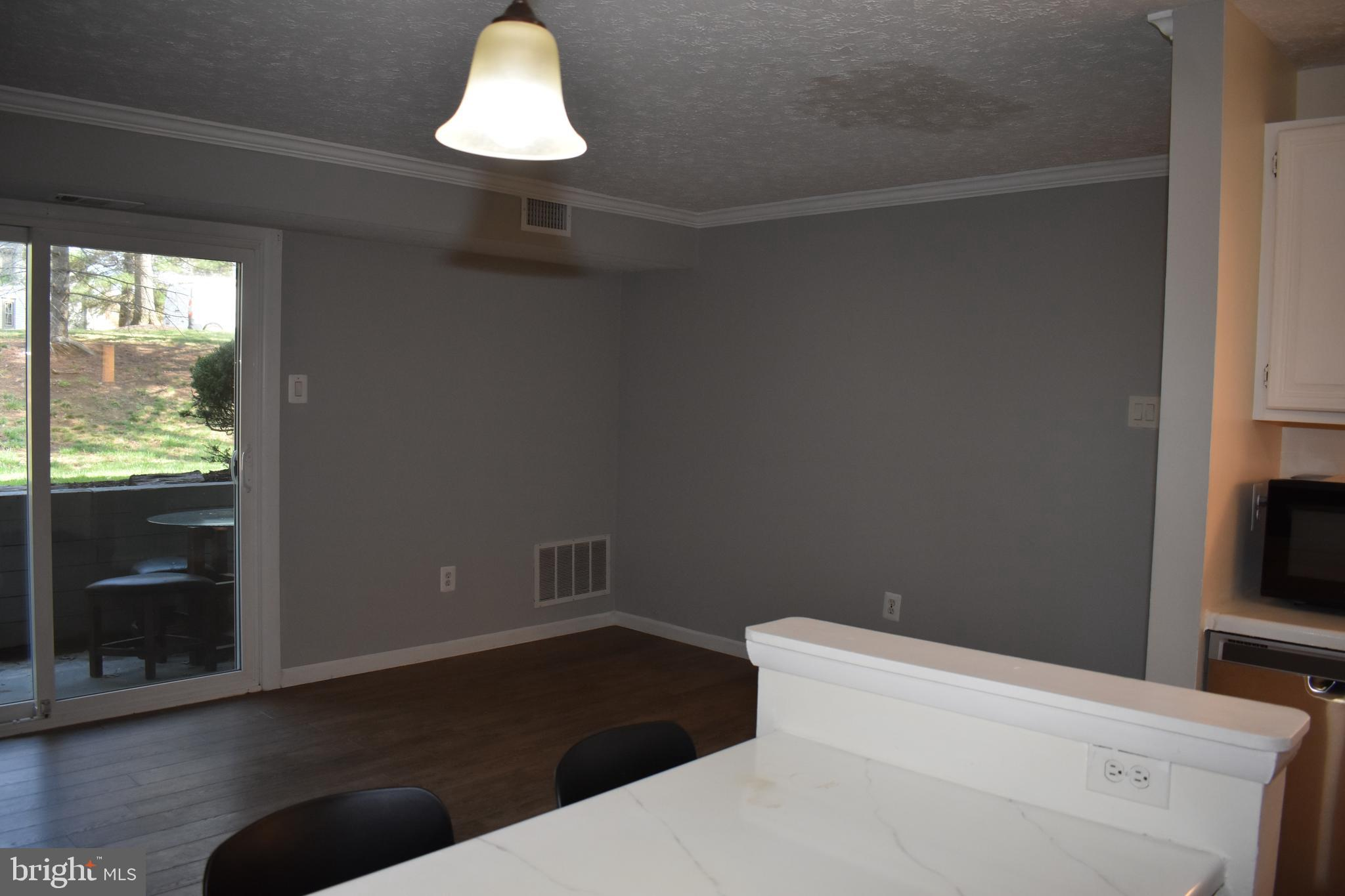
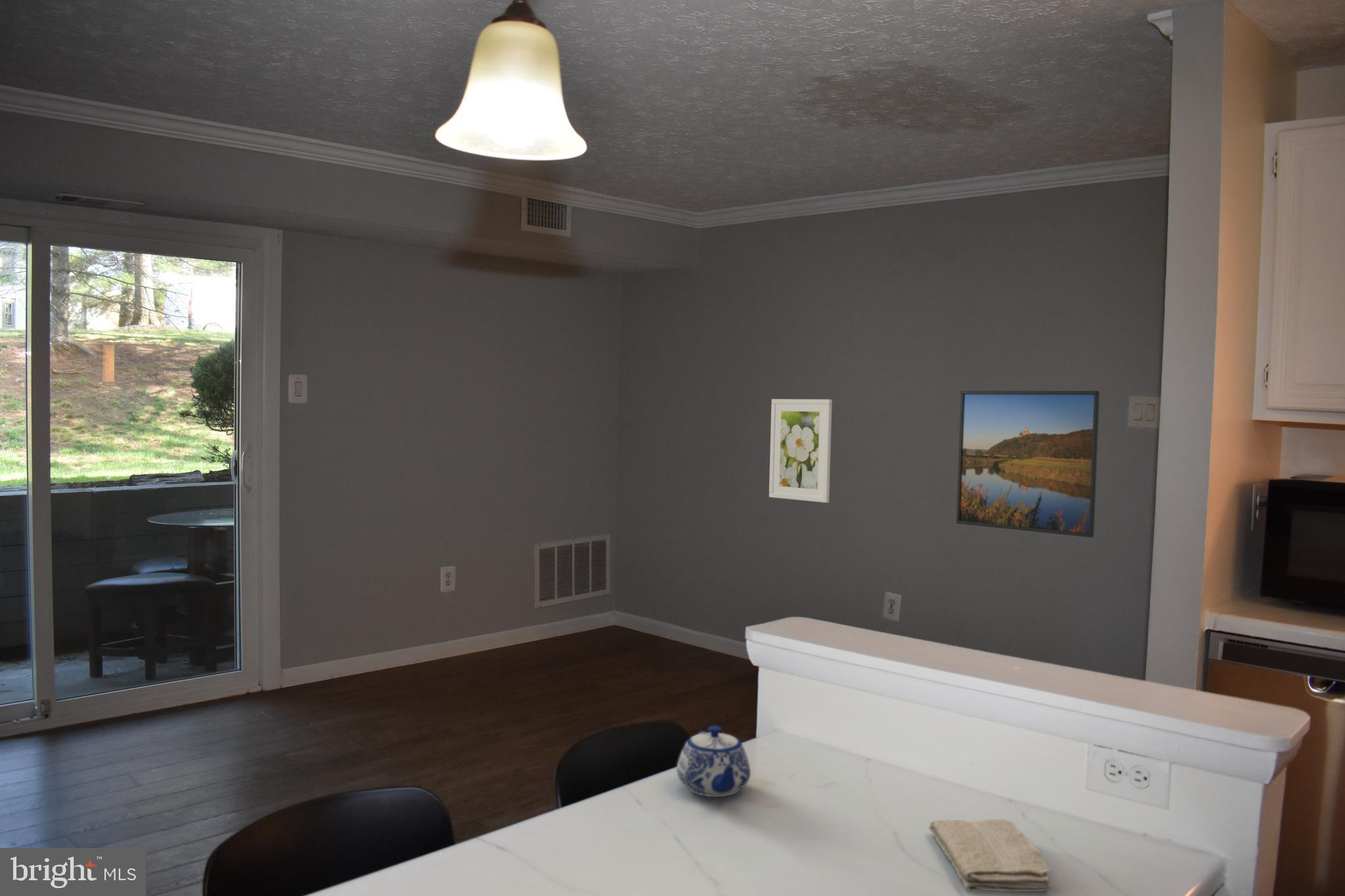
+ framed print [768,398,833,503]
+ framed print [956,390,1100,538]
+ teapot [676,725,751,798]
+ washcloth [929,819,1053,892]
